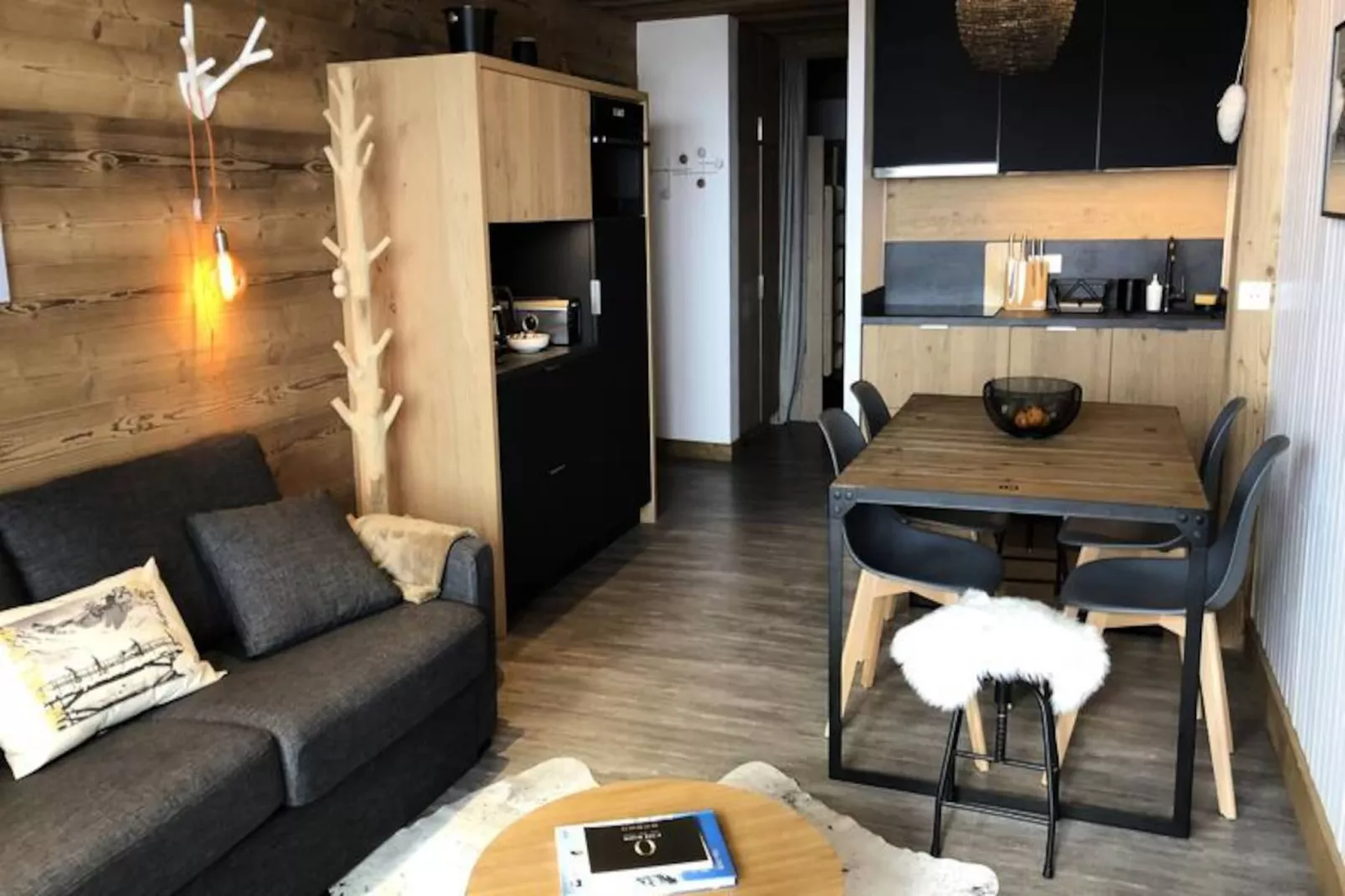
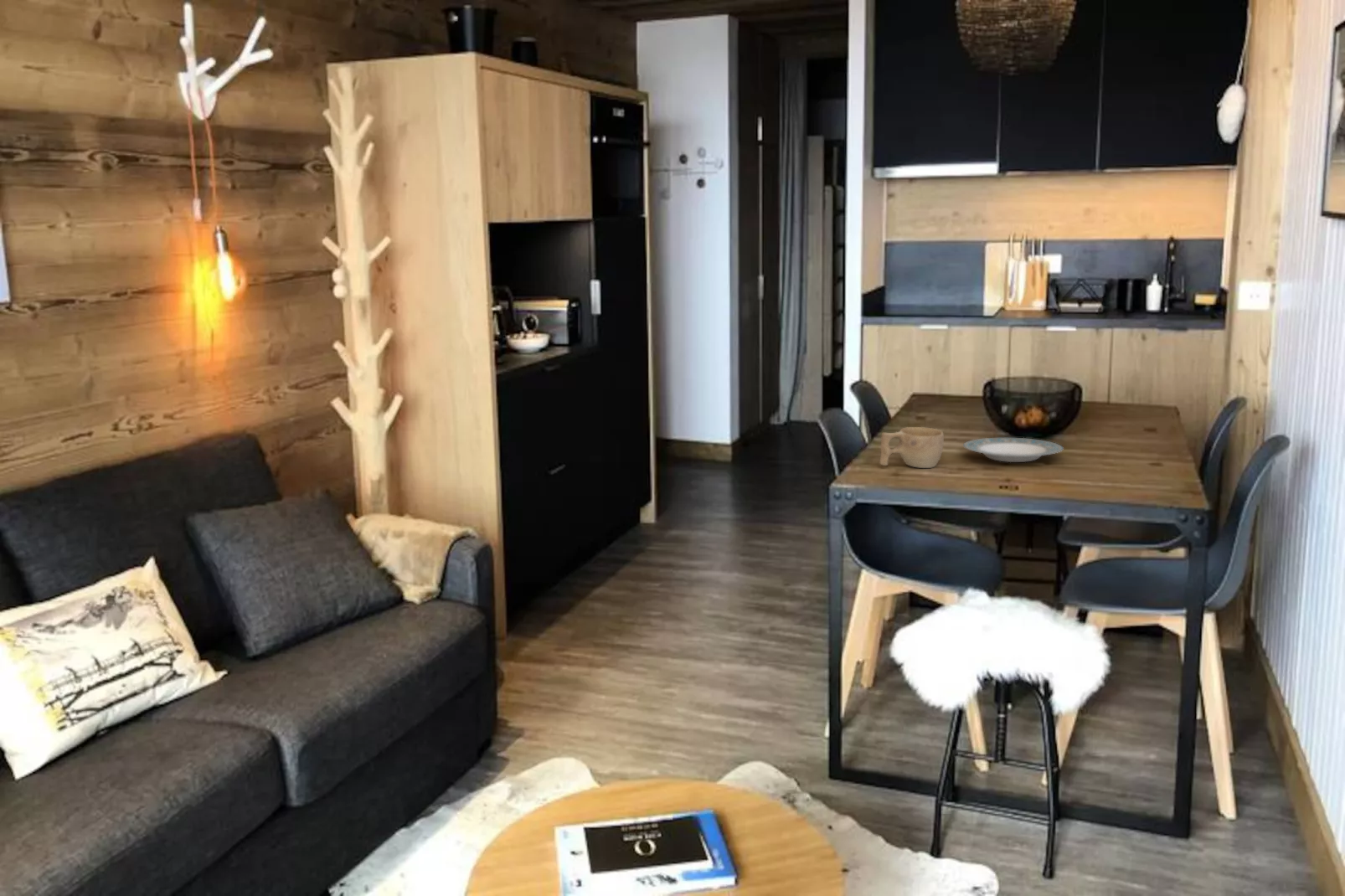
+ plate [962,437,1064,463]
+ cup [879,426,945,469]
